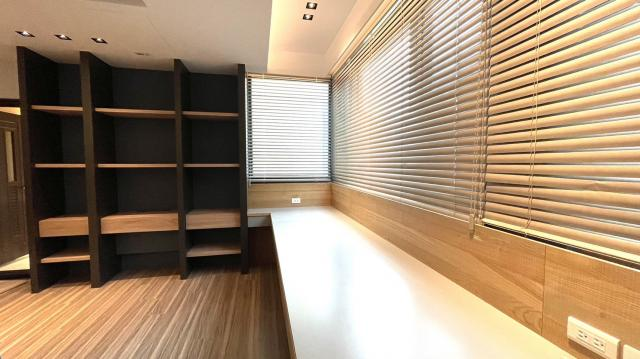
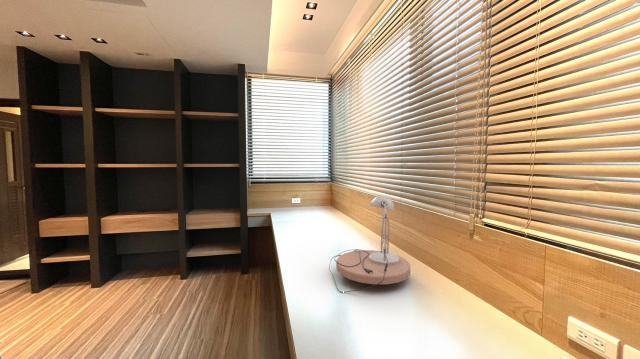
+ desk lamp [328,195,411,293]
